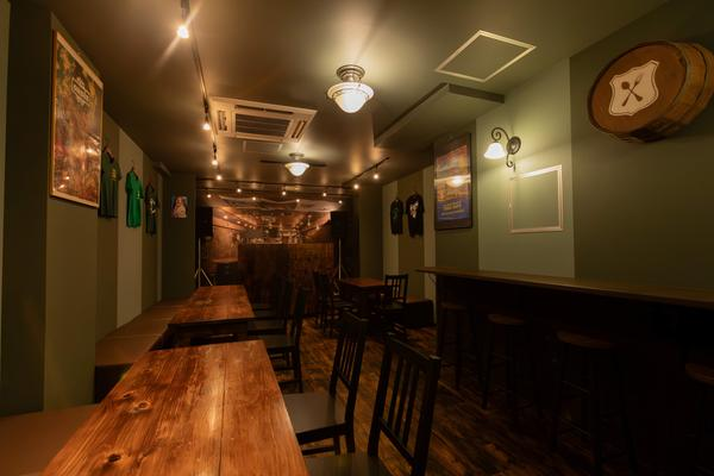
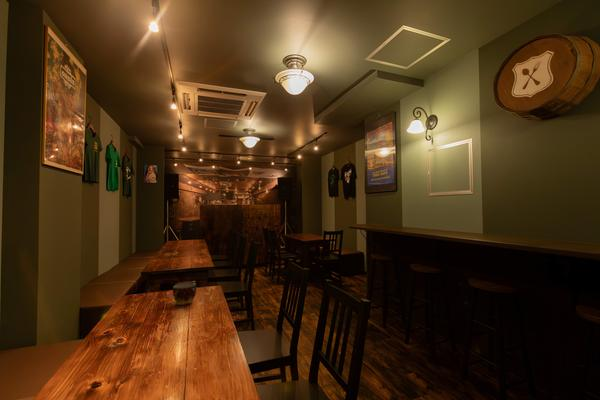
+ cup [172,282,197,306]
